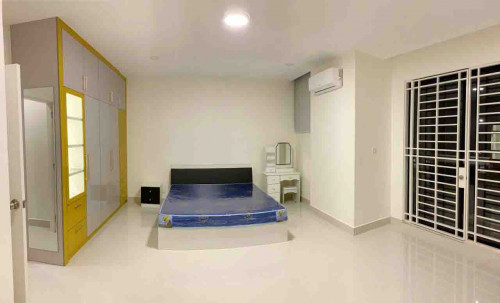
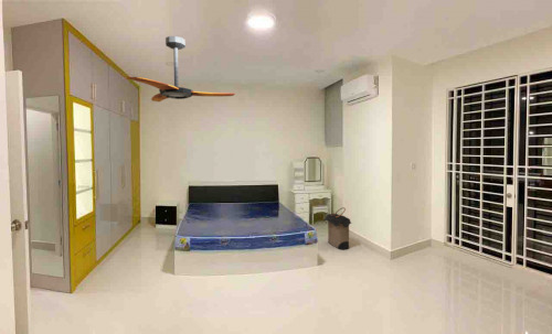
+ ceiling fan [126,35,236,103]
+ laundry hamper [322,206,353,250]
